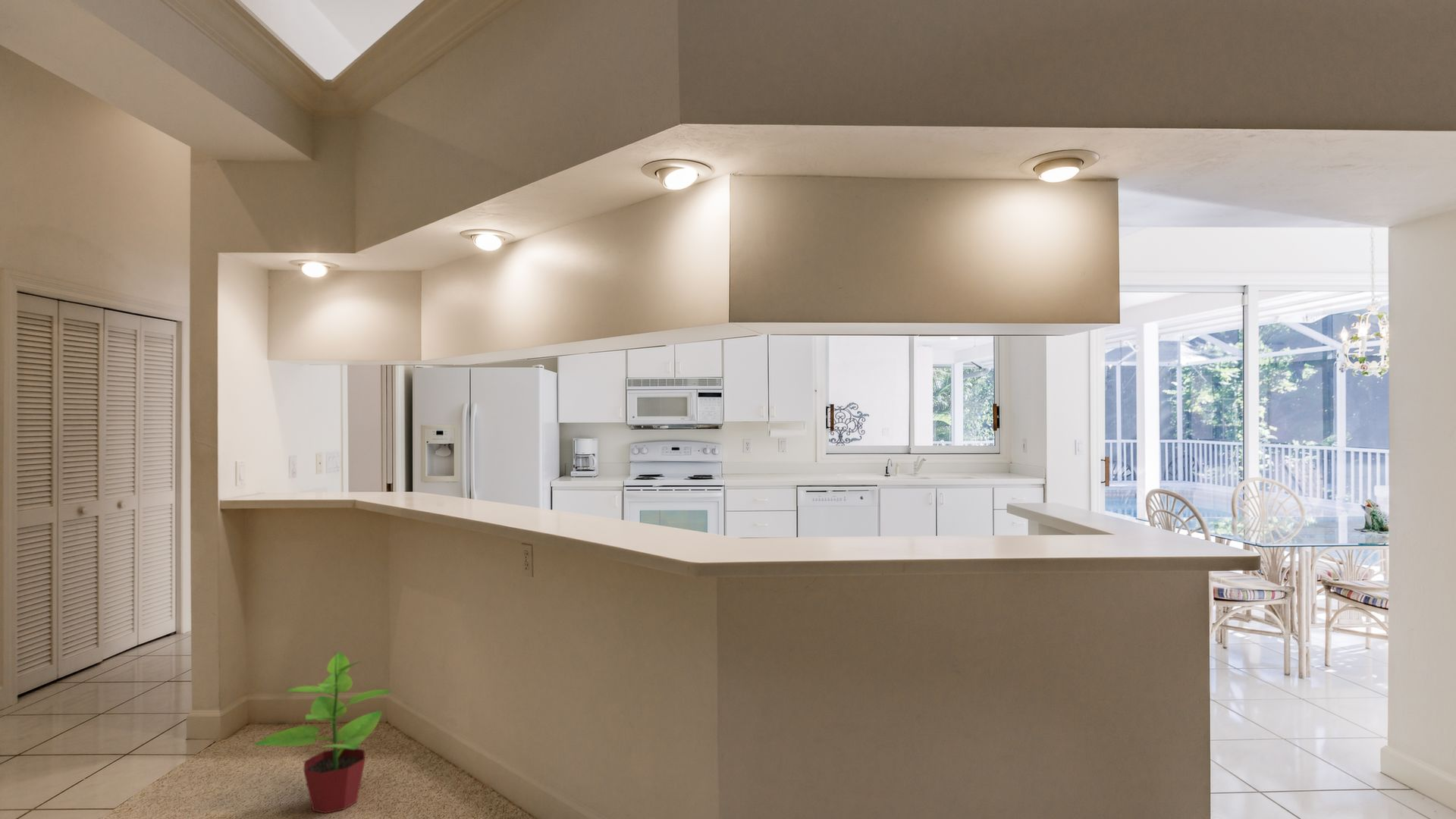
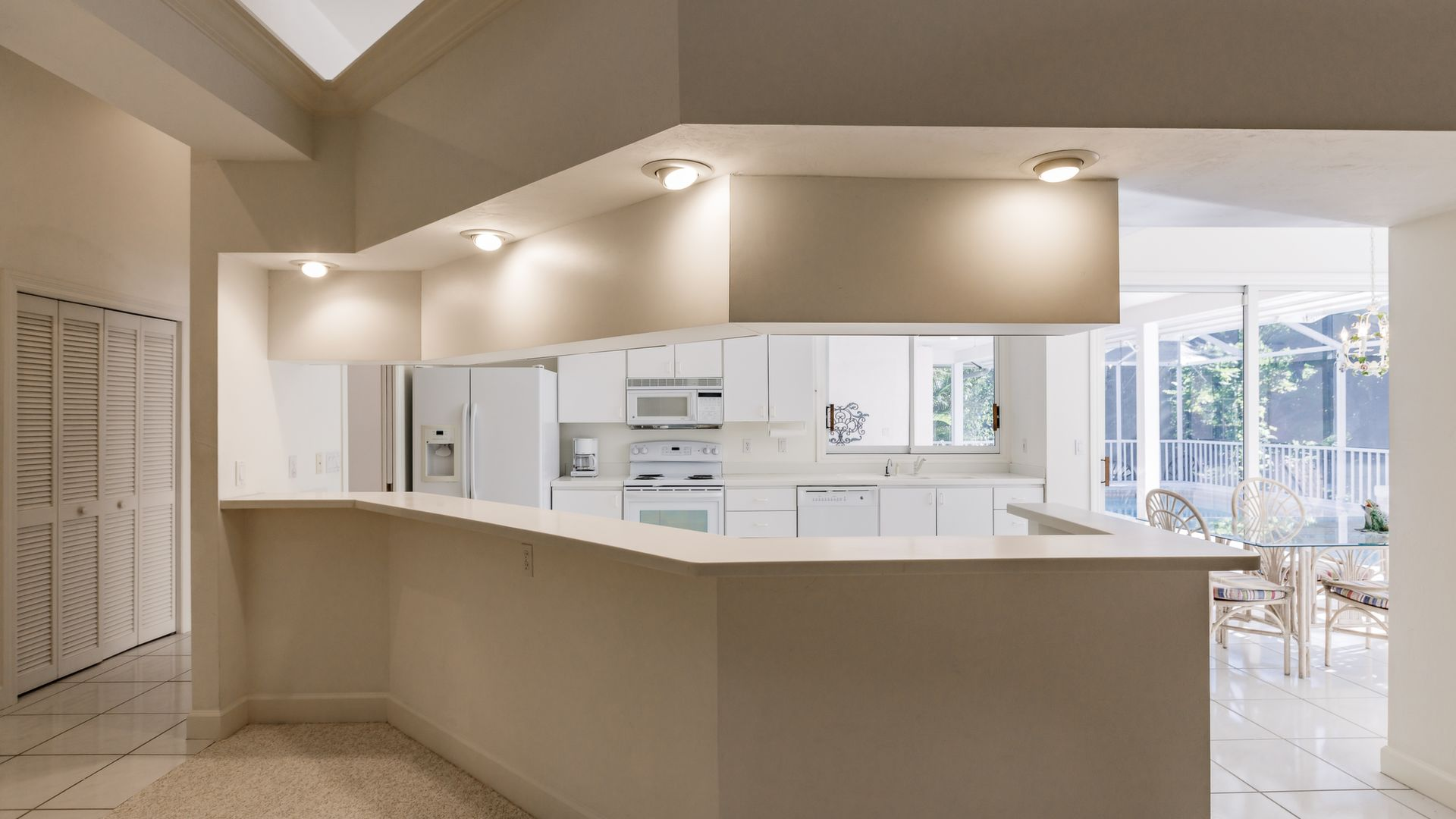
- potted plant [254,651,394,814]
